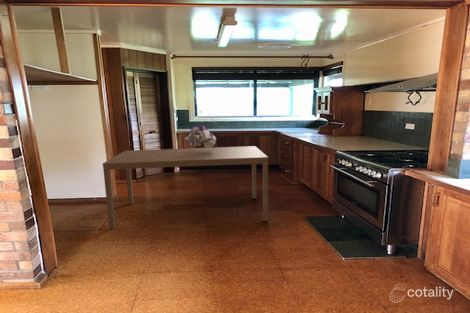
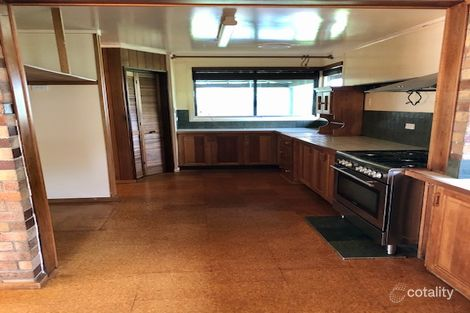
- bouquet [185,124,217,148]
- dining table [102,145,269,231]
